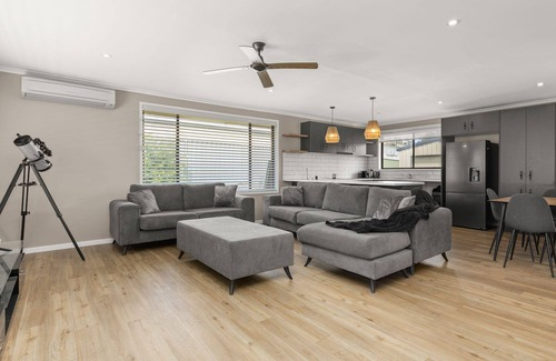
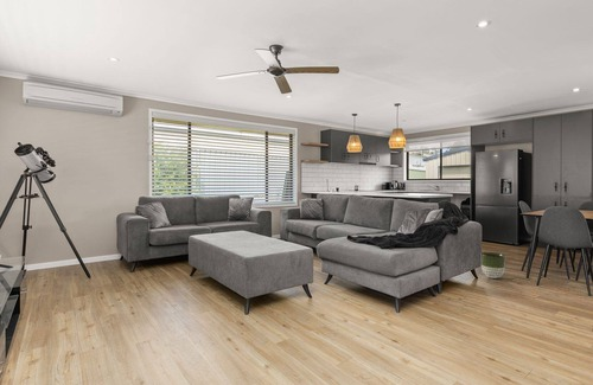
+ planter [480,251,506,280]
